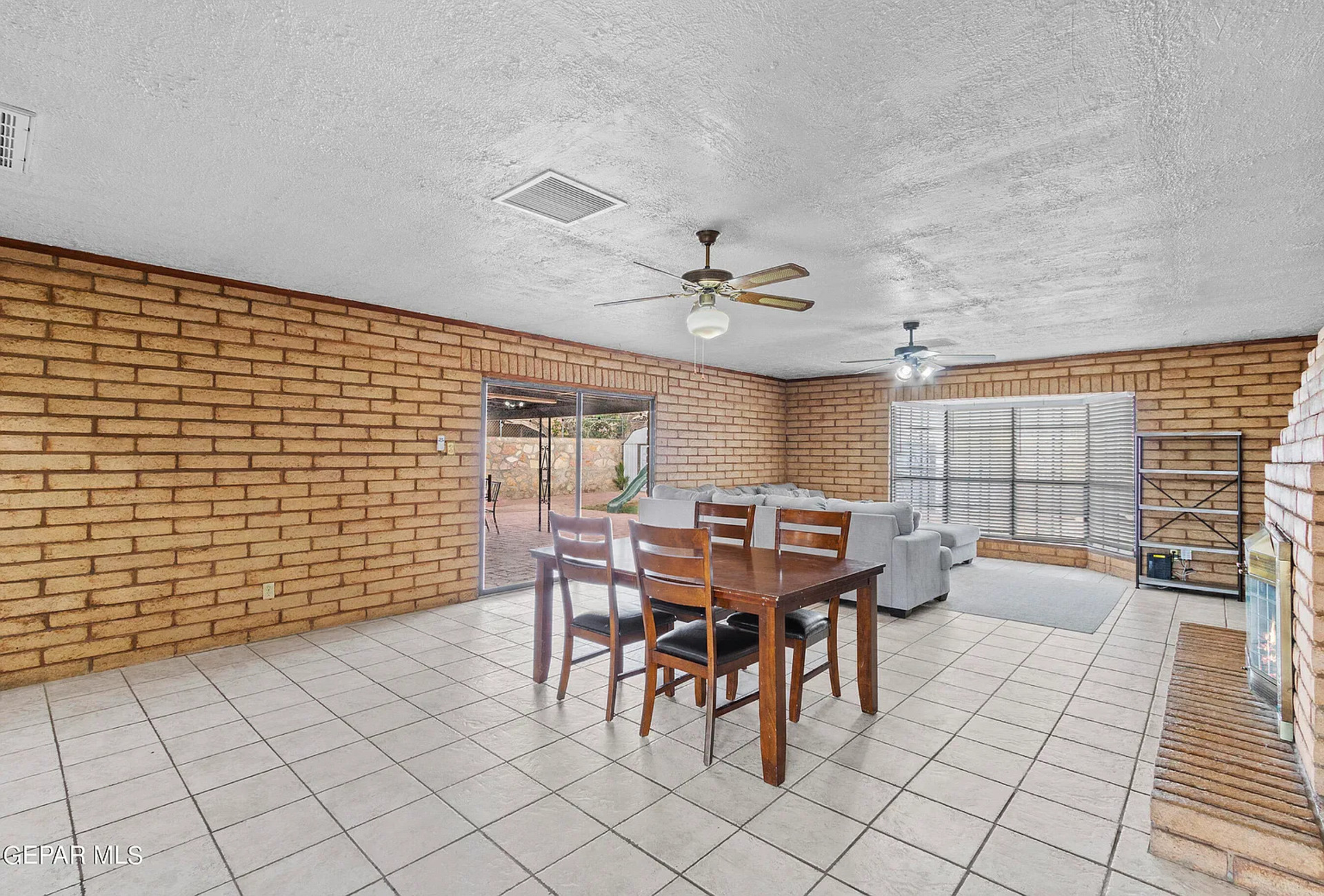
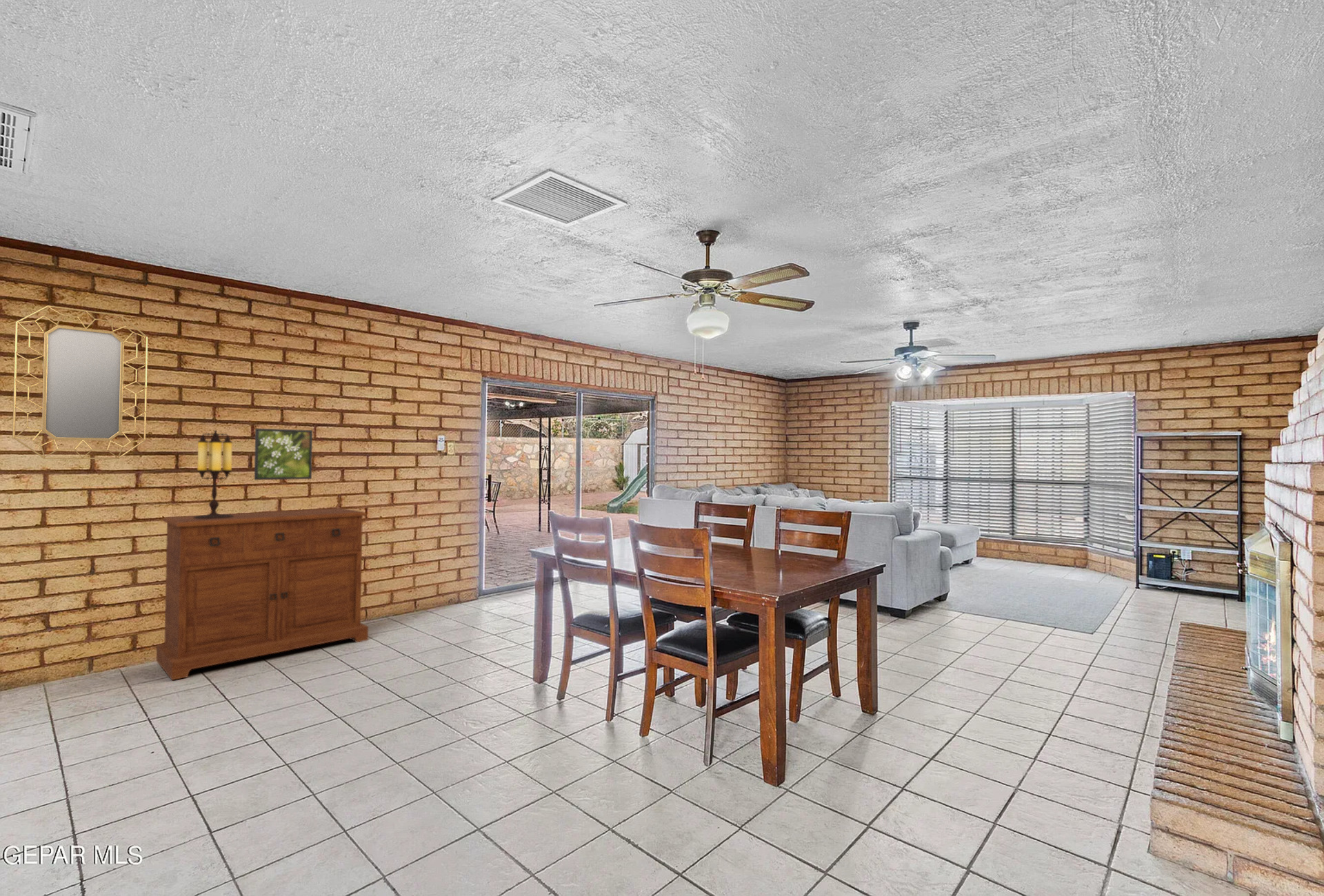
+ home mirror [12,305,148,460]
+ table lamp [194,429,233,519]
+ sideboard [156,507,369,681]
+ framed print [254,428,313,480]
